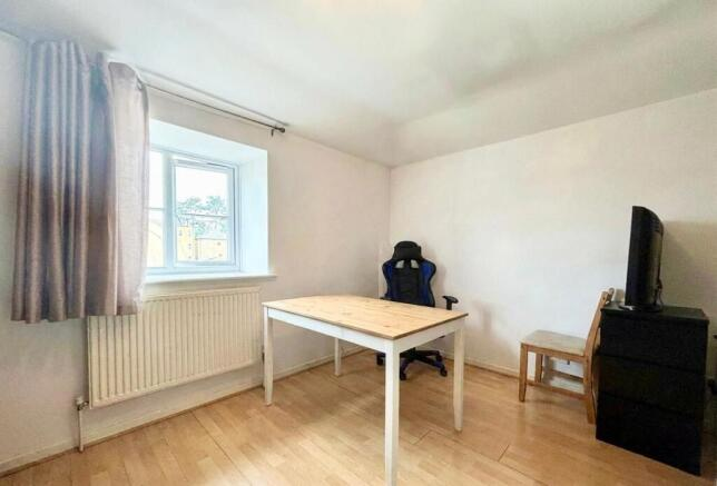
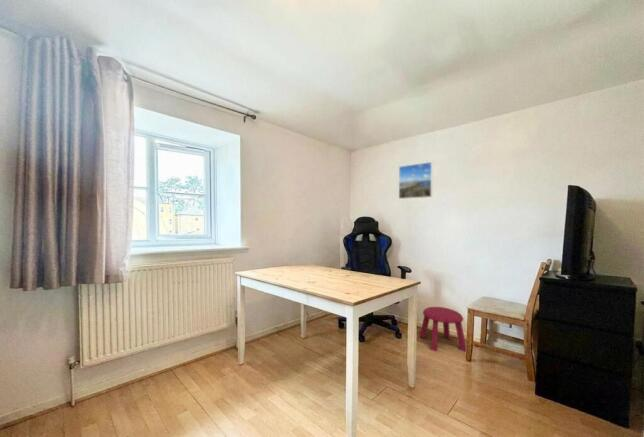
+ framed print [398,161,434,200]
+ stool [419,306,467,353]
